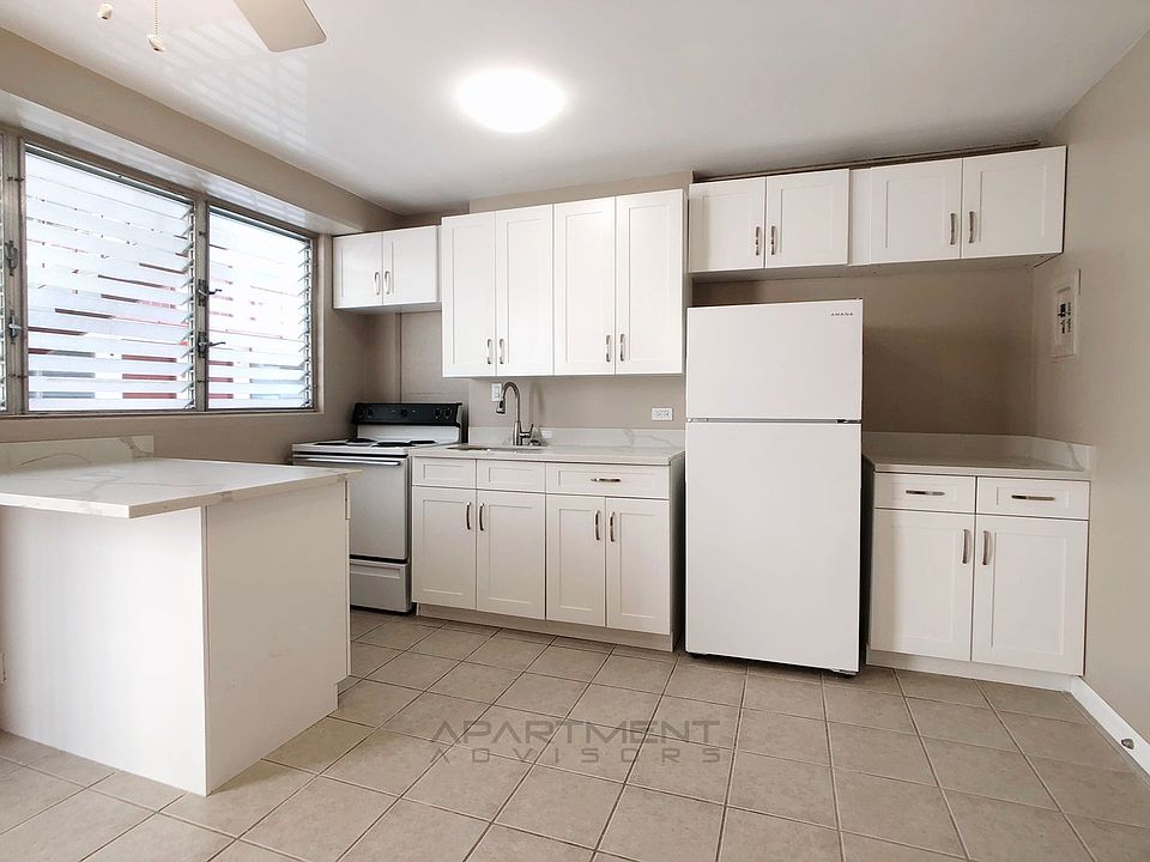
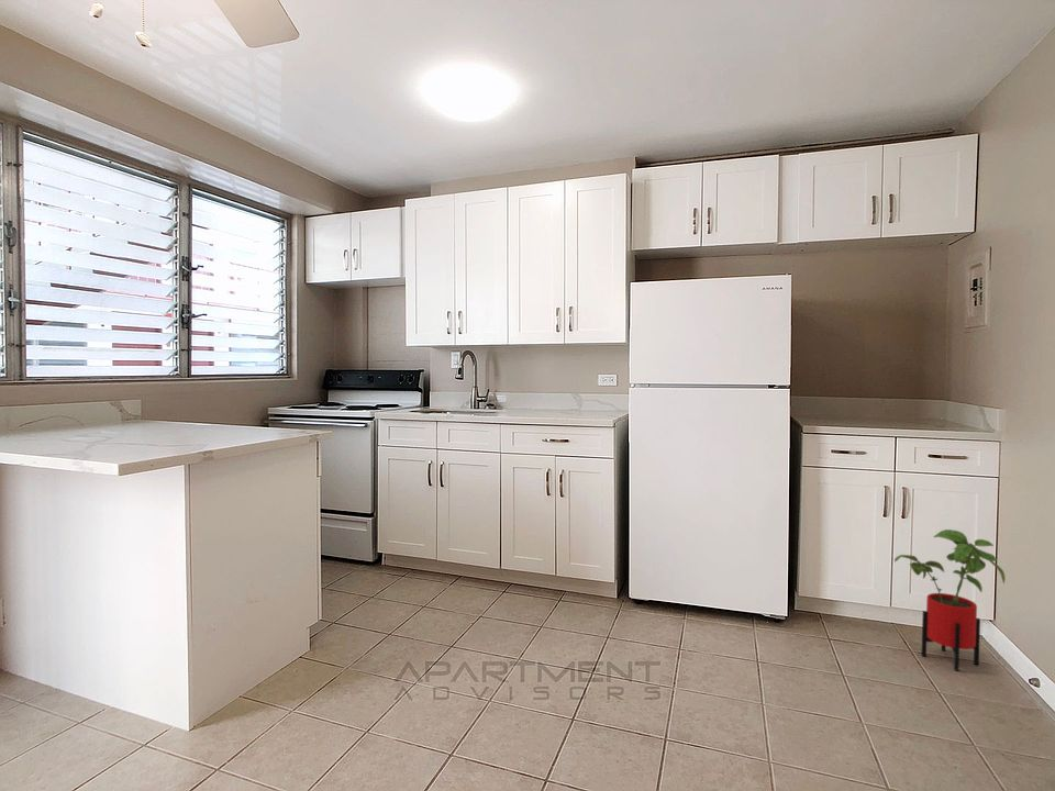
+ house plant [893,528,1007,672]
